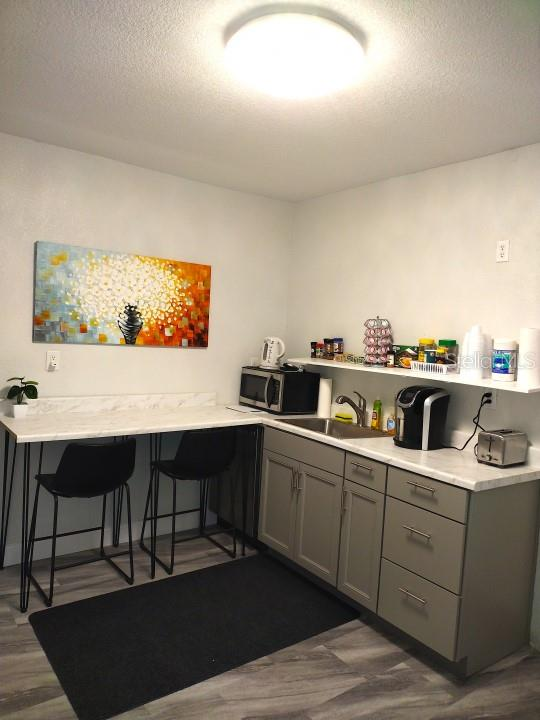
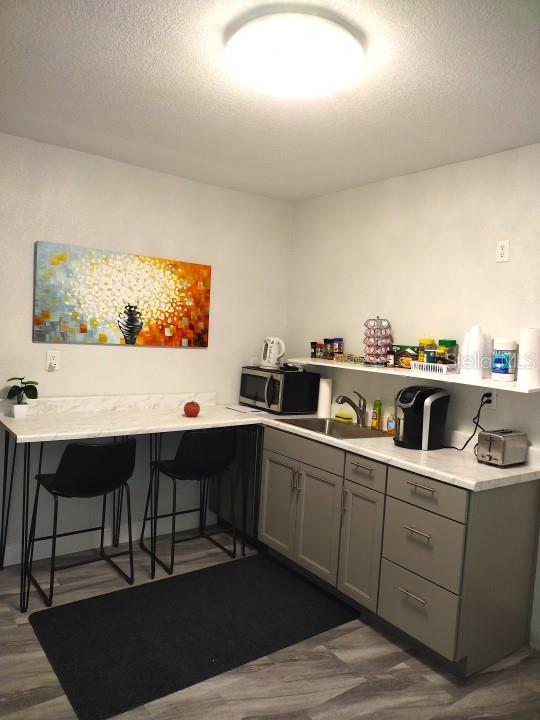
+ apple [183,399,201,418]
